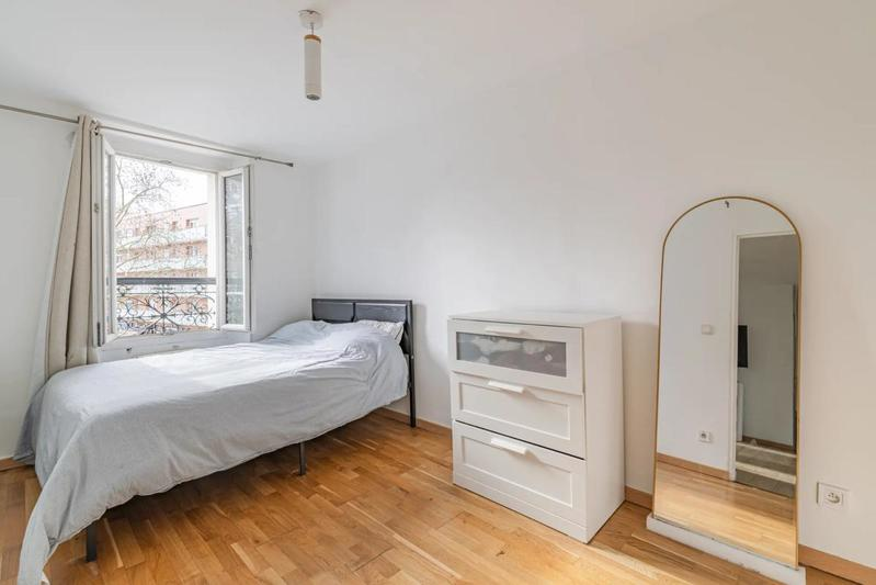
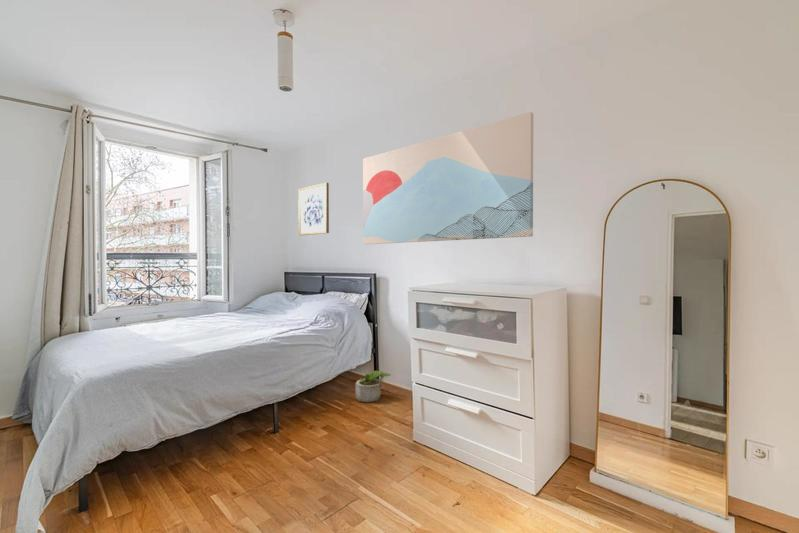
+ potted plant [355,370,392,403]
+ wall art [362,111,534,245]
+ wall art [297,182,330,236]
